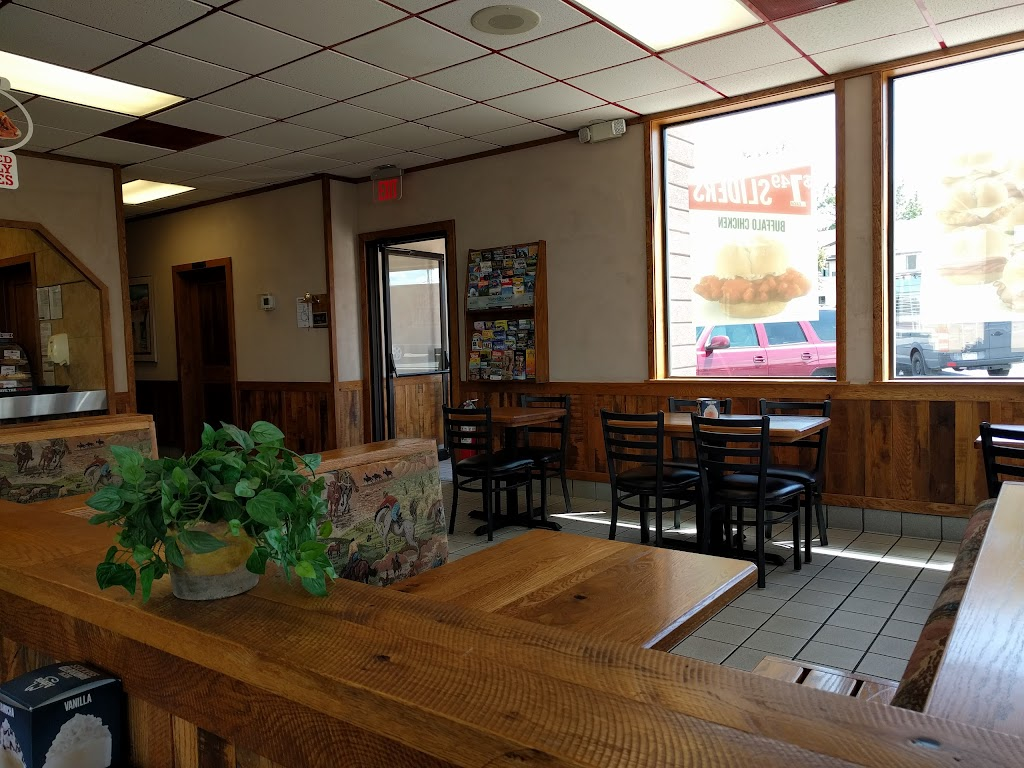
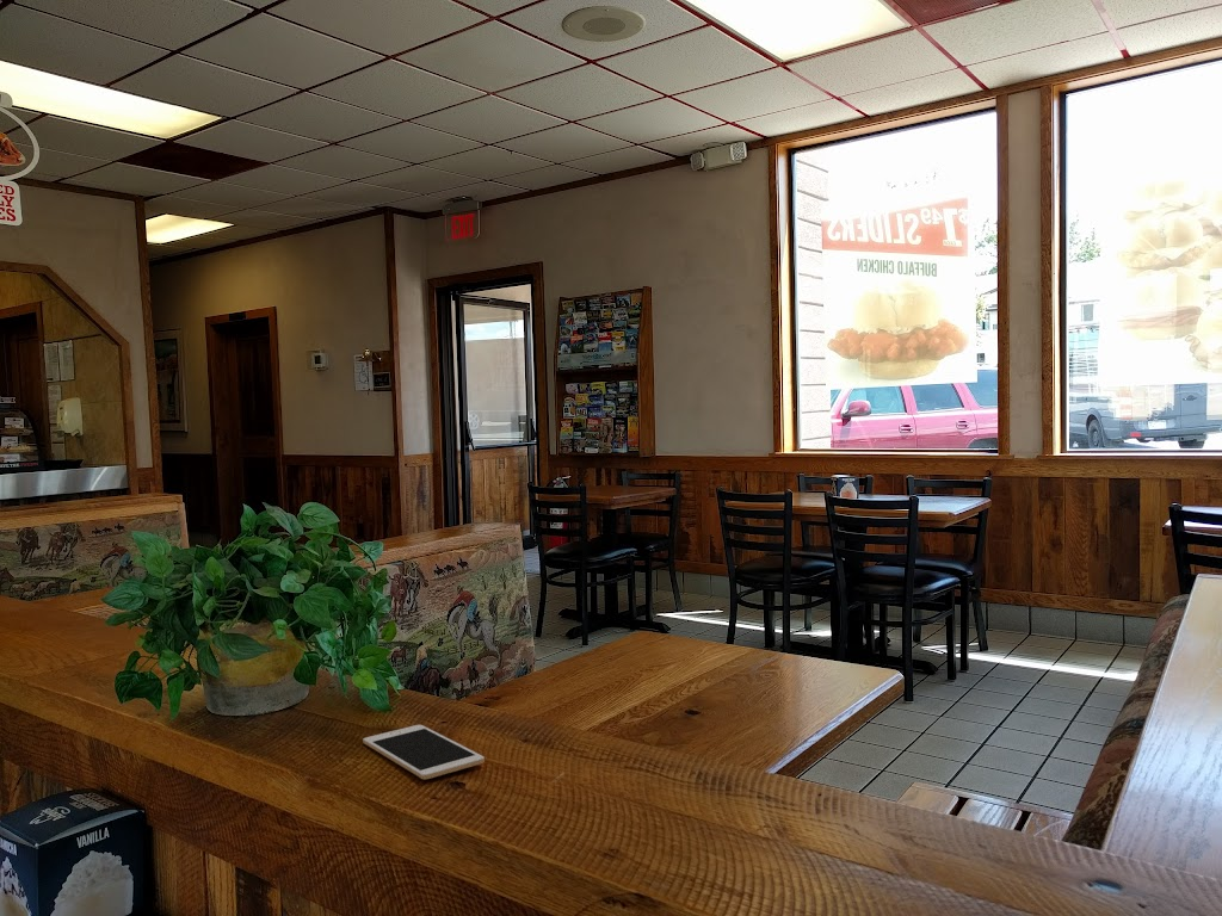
+ cell phone [362,724,486,780]
